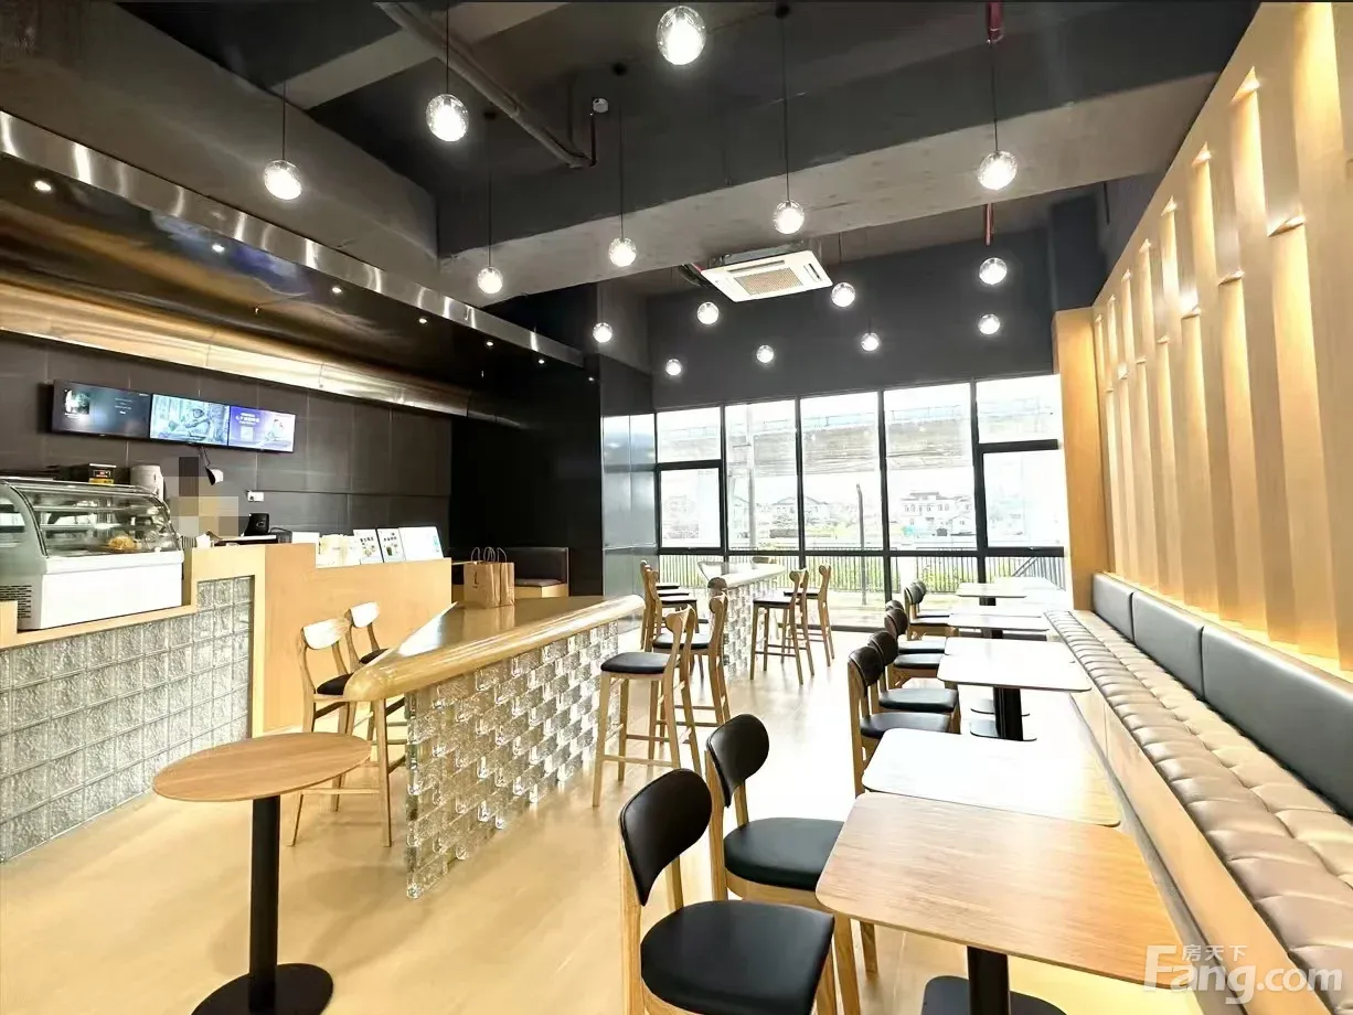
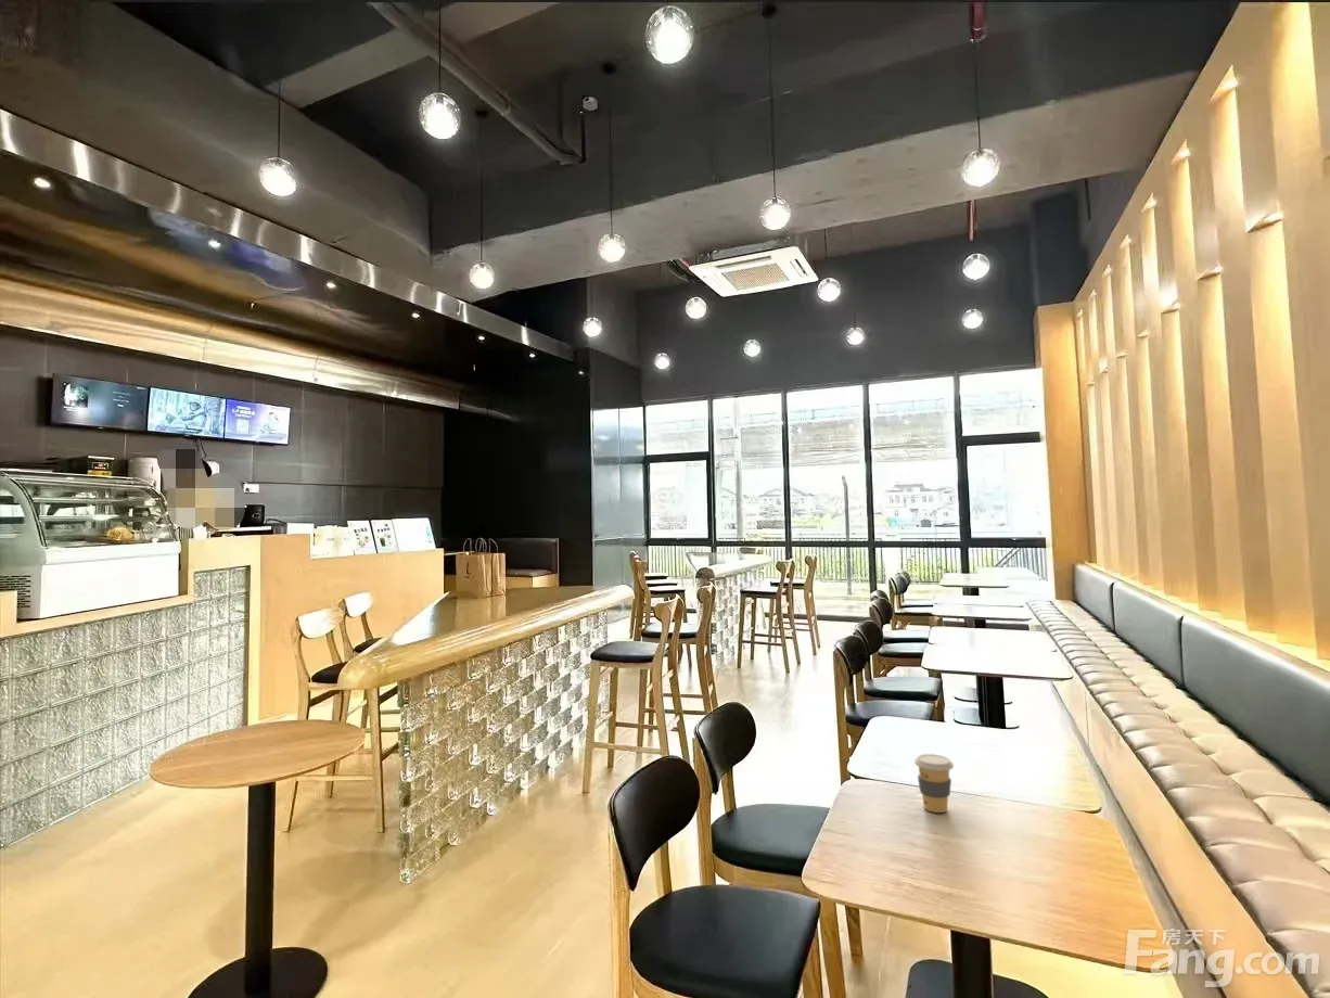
+ coffee cup [913,753,955,814]
